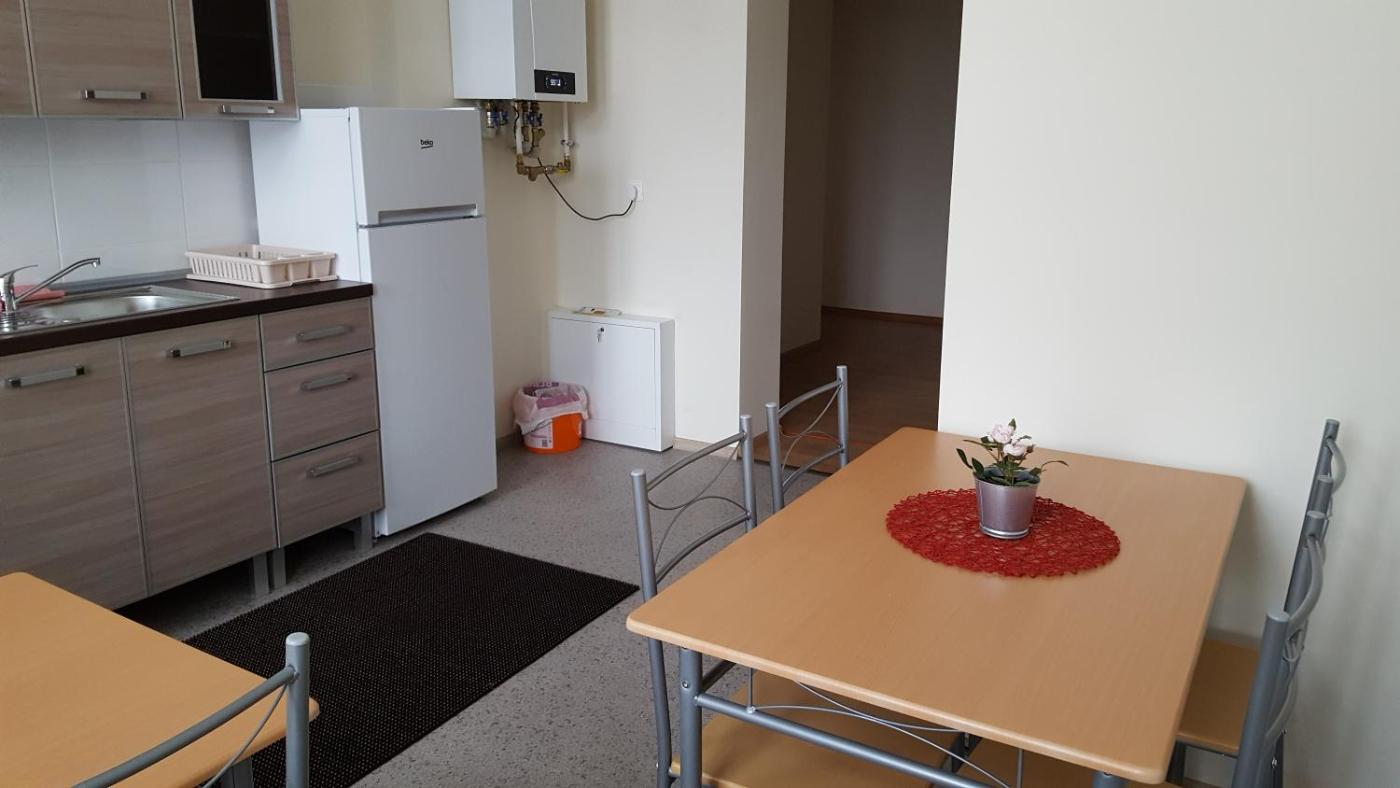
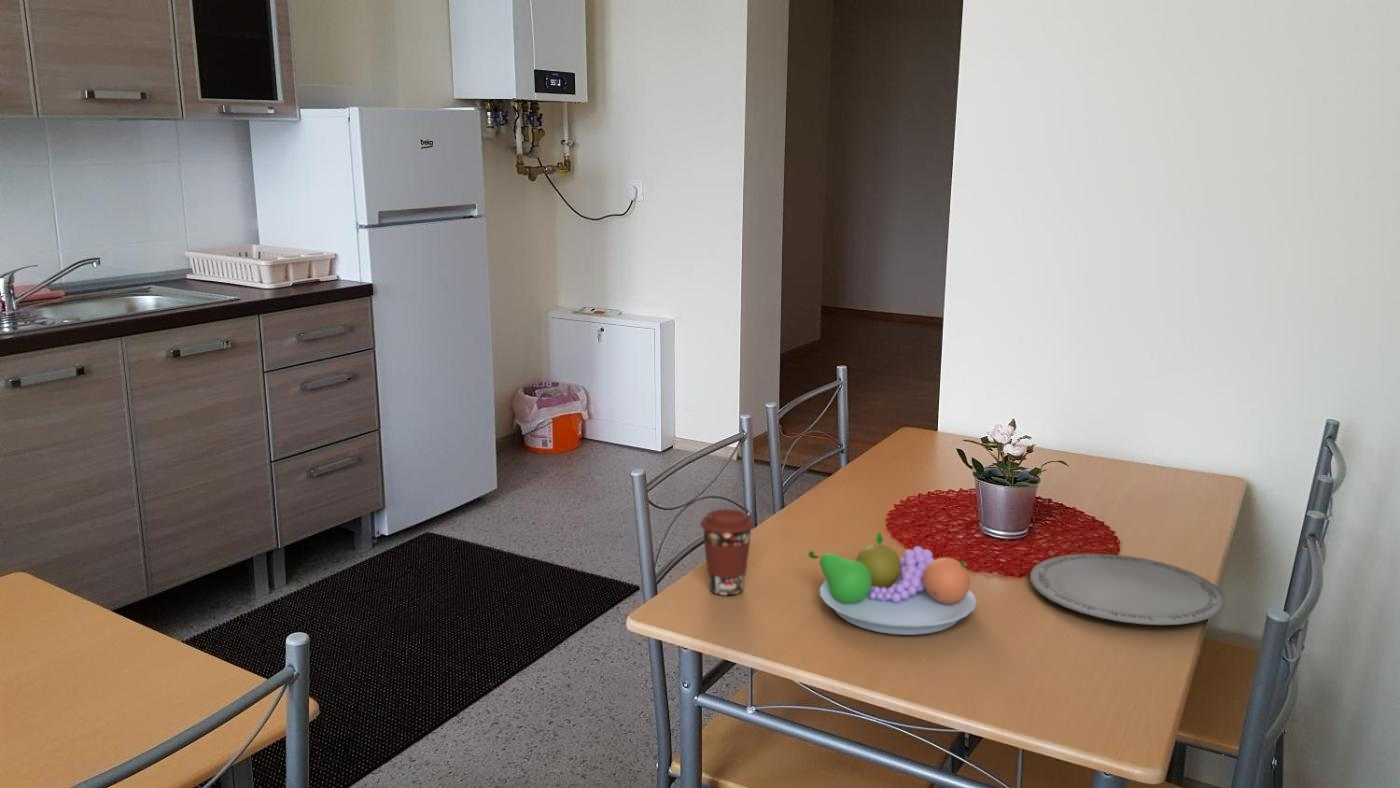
+ coffee cup [699,508,755,596]
+ fruit bowl [807,531,977,636]
+ plate [1029,552,1226,626]
